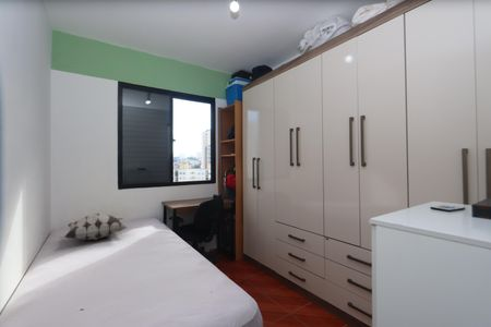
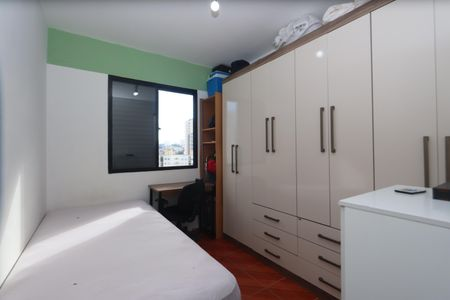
- decorative pillow [63,213,129,241]
